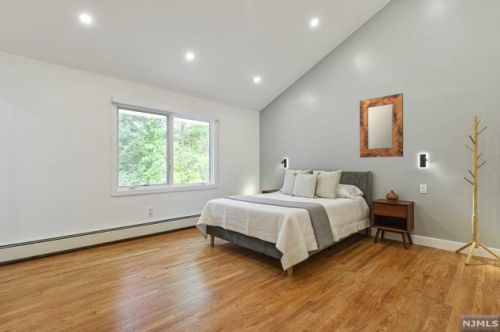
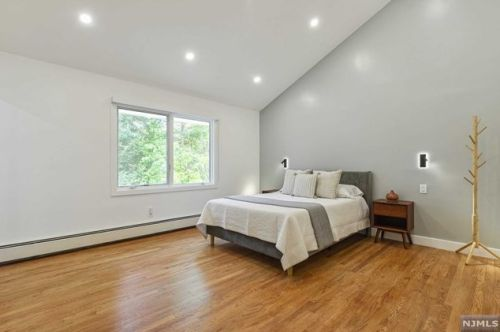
- home mirror [359,92,404,159]
